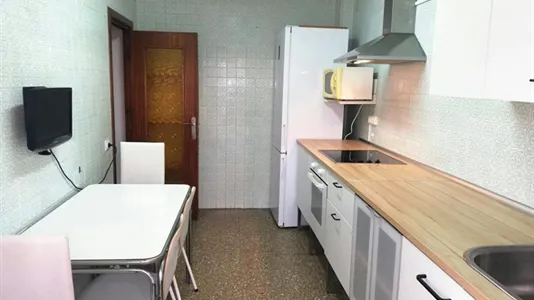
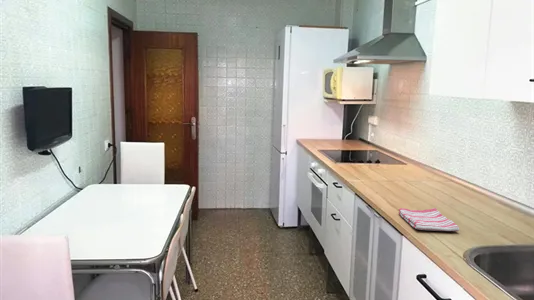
+ dish towel [398,207,460,232]
